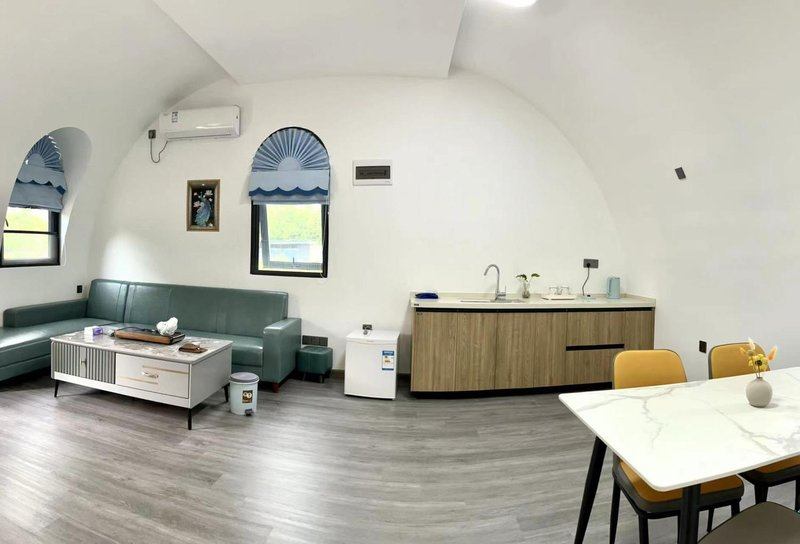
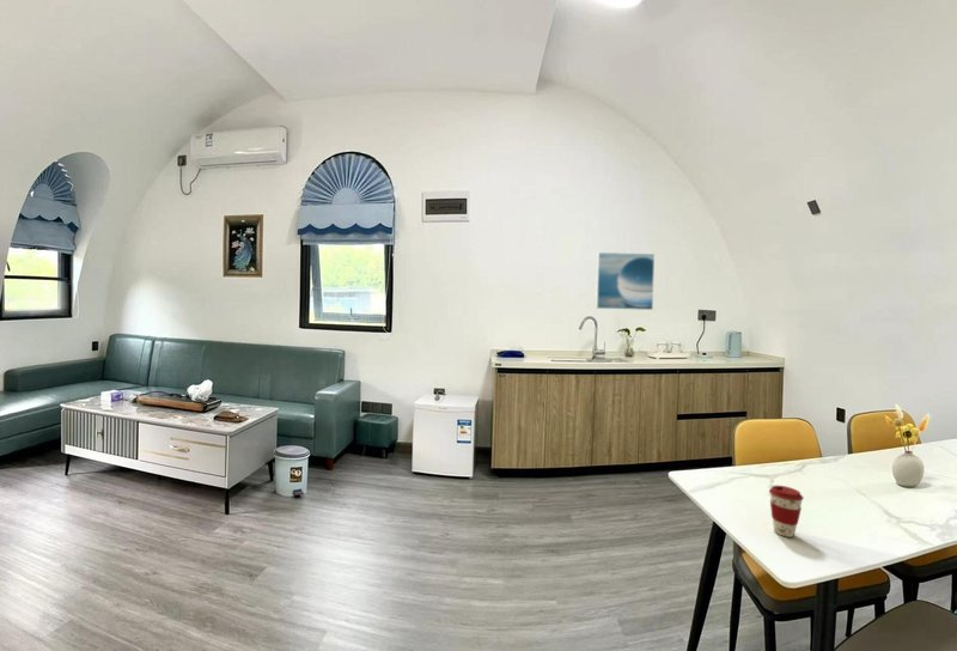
+ coffee cup [768,485,805,539]
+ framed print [595,251,656,311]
